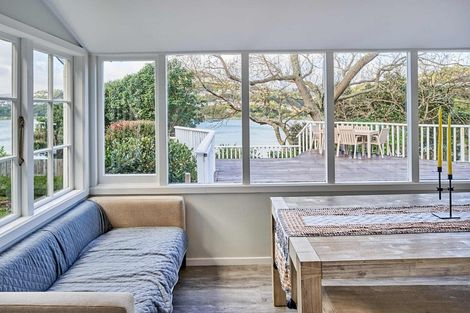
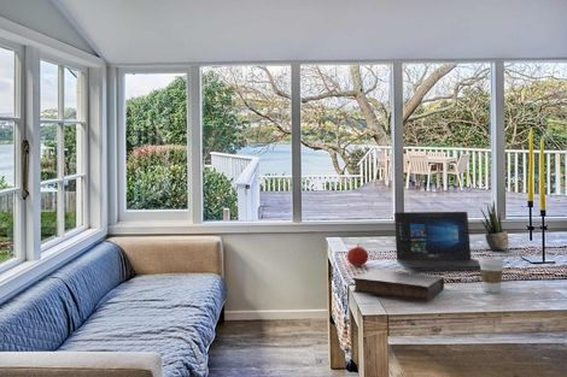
+ book [351,269,445,301]
+ fruit [346,243,369,267]
+ coffee cup [478,255,505,294]
+ laptop [393,211,480,270]
+ potted plant [479,200,509,252]
